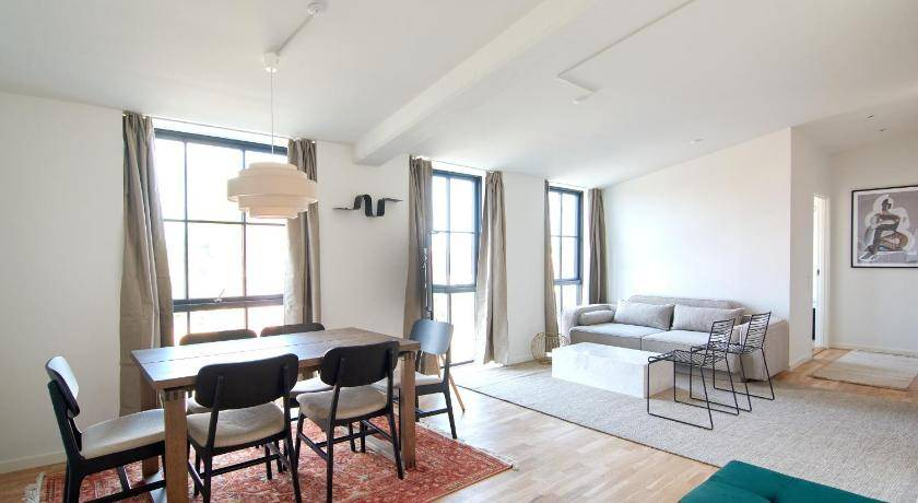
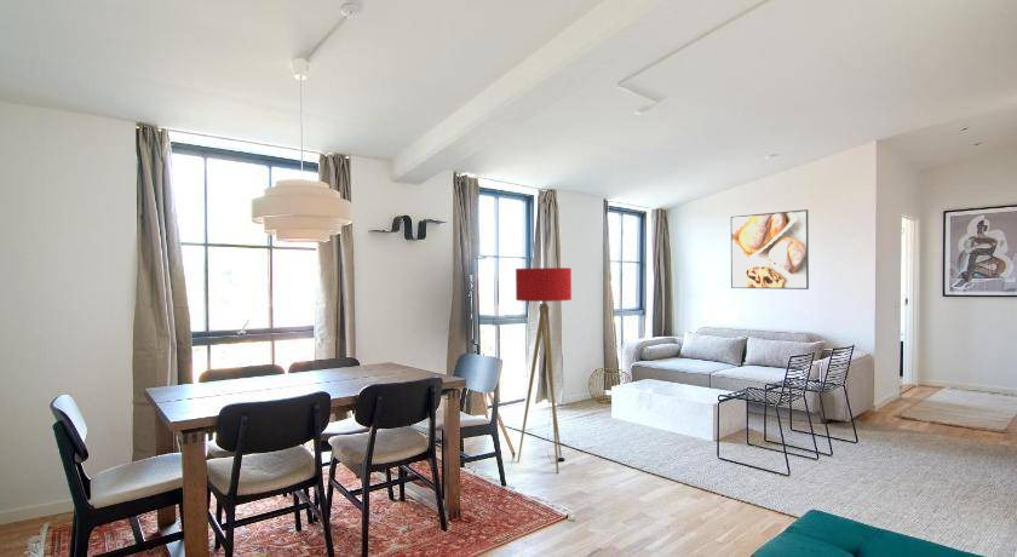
+ floor lamp [515,266,573,475]
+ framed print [730,208,810,291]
